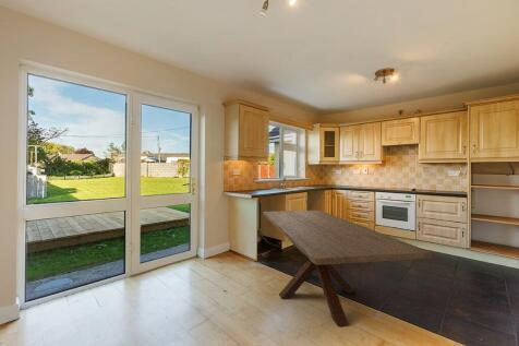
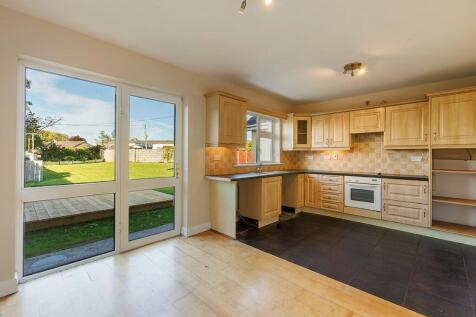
- dining table [262,210,433,327]
